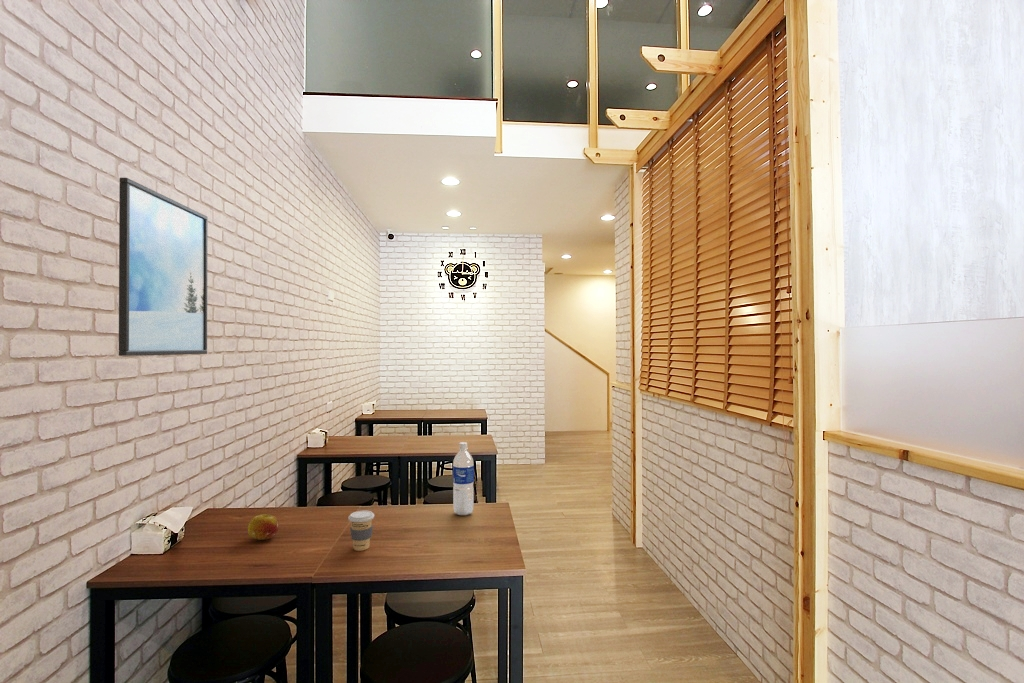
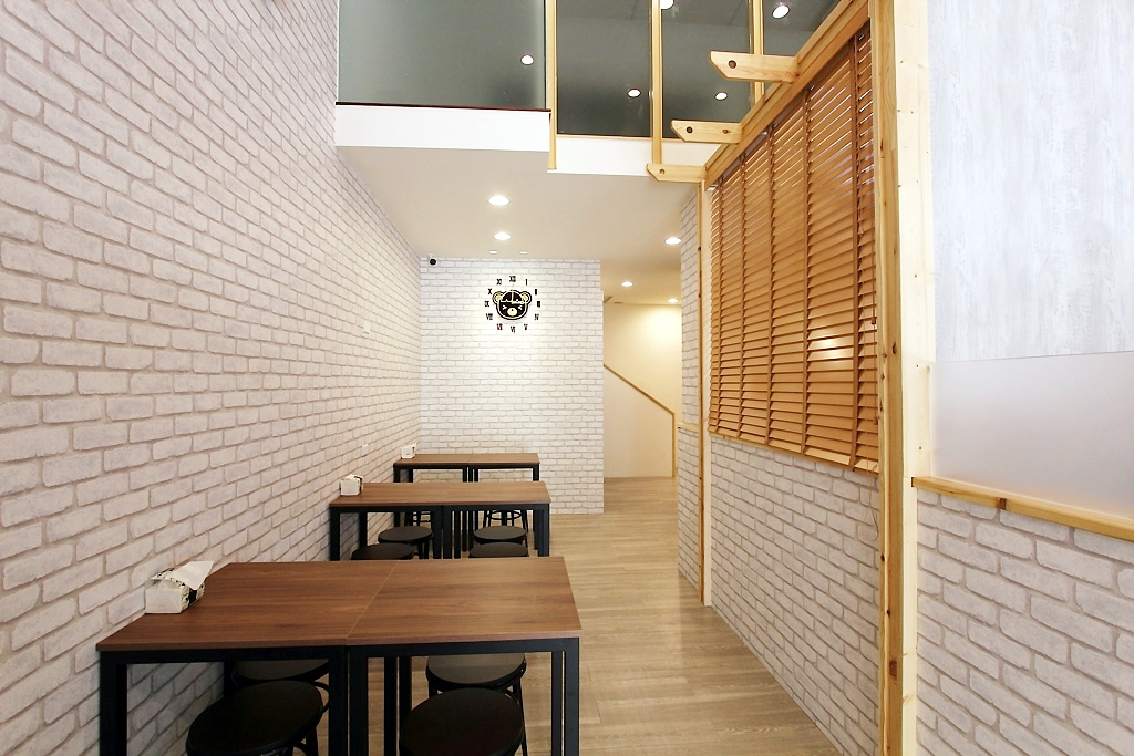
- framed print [118,177,209,357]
- fruit [247,513,280,541]
- coffee cup [347,510,375,552]
- water bottle [452,441,475,516]
